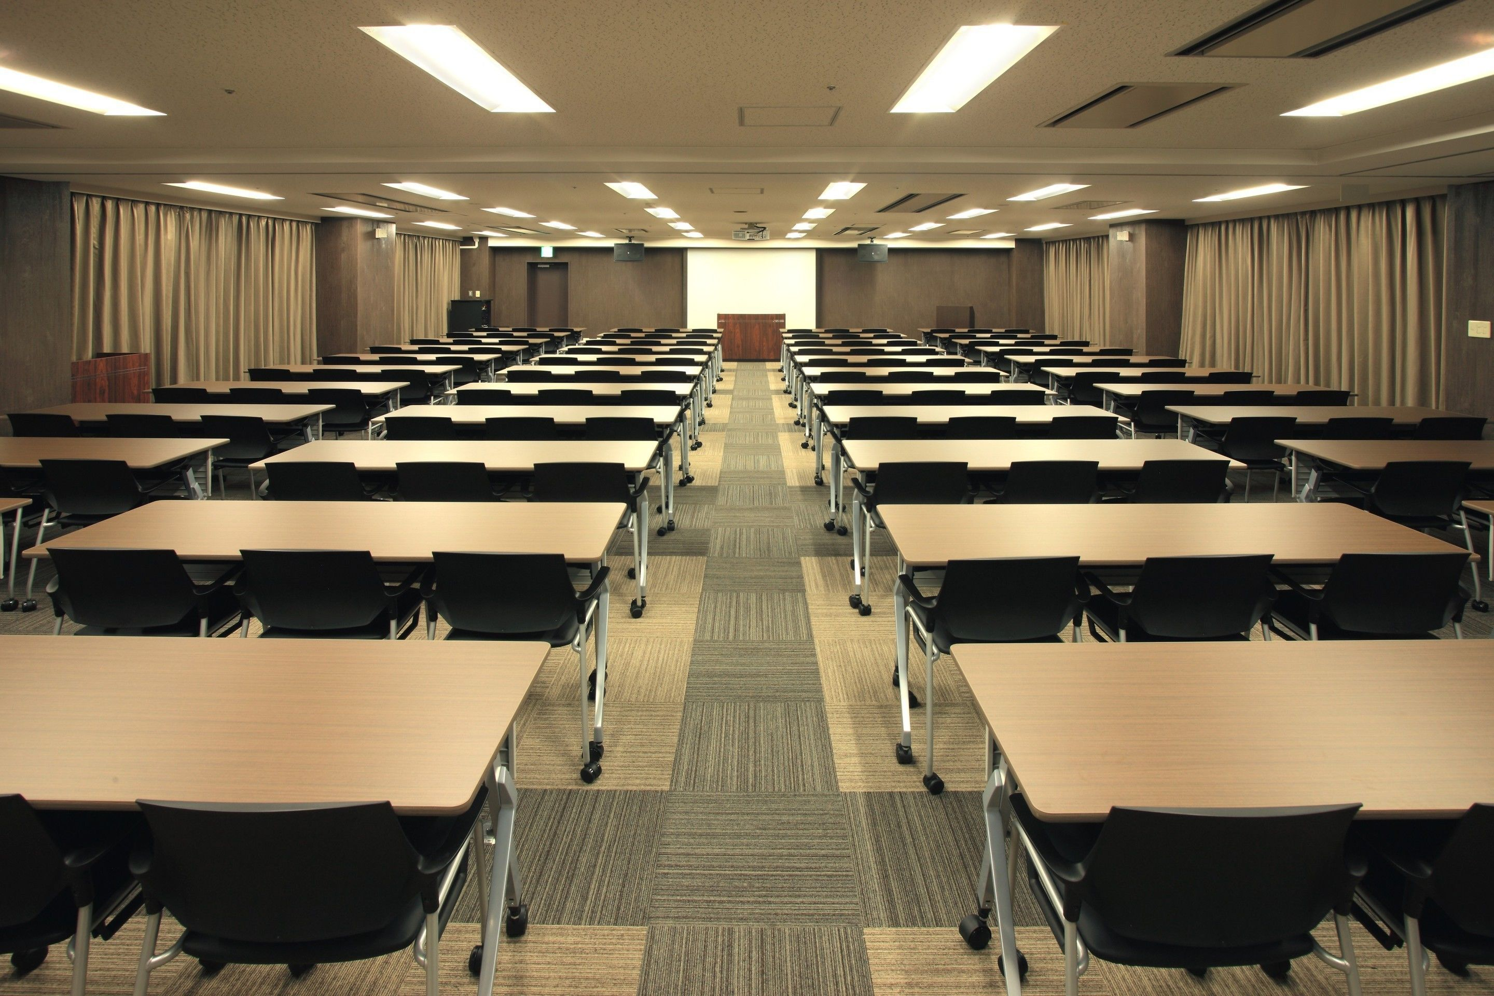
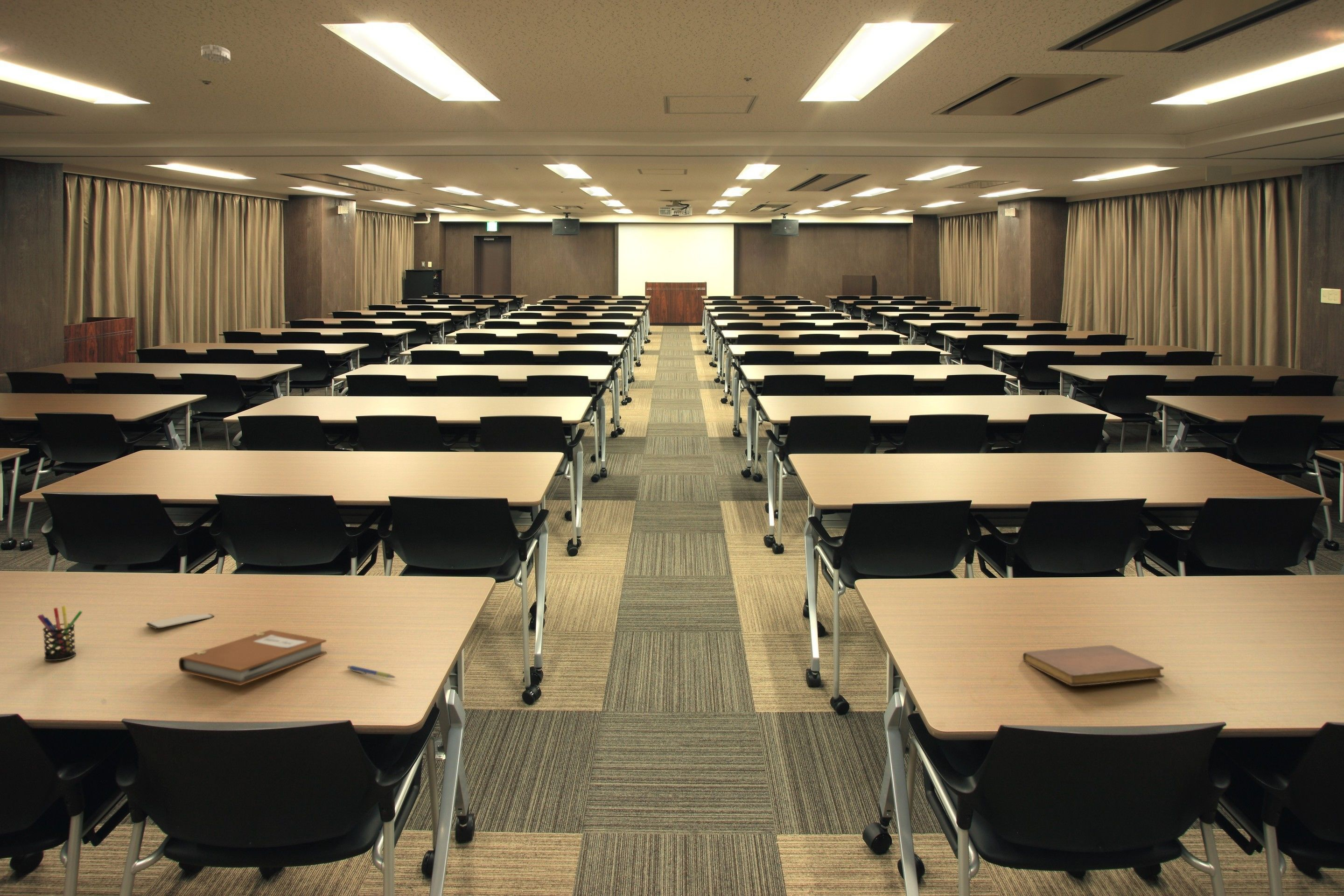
+ smartphone [146,614,215,629]
+ pen [347,665,396,679]
+ notebook [178,630,327,686]
+ notebook [1022,644,1164,686]
+ smoke detector [201,44,231,64]
+ pen holder [37,605,83,661]
